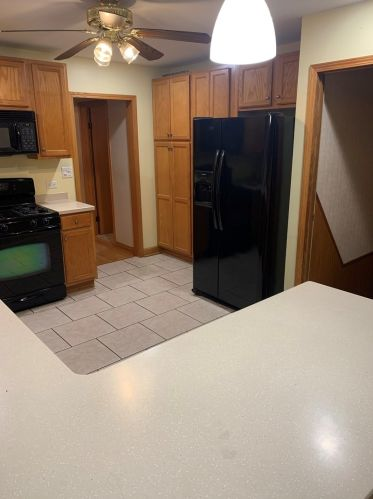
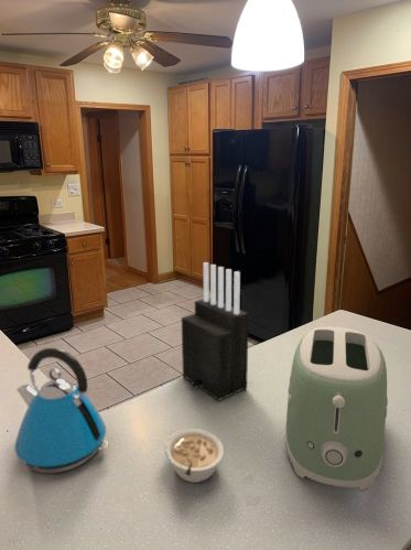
+ knife block [181,261,250,402]
+ toaster [284,325,389,492]
+ legume [164,428,225,484]
+ kettle [14,347,109,474]
